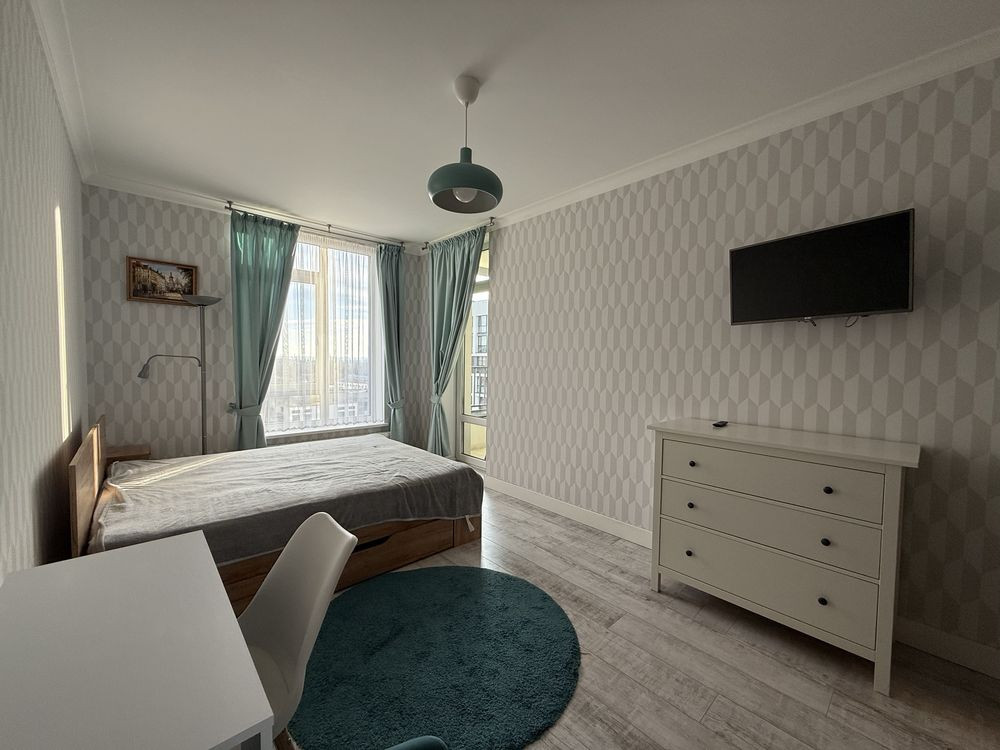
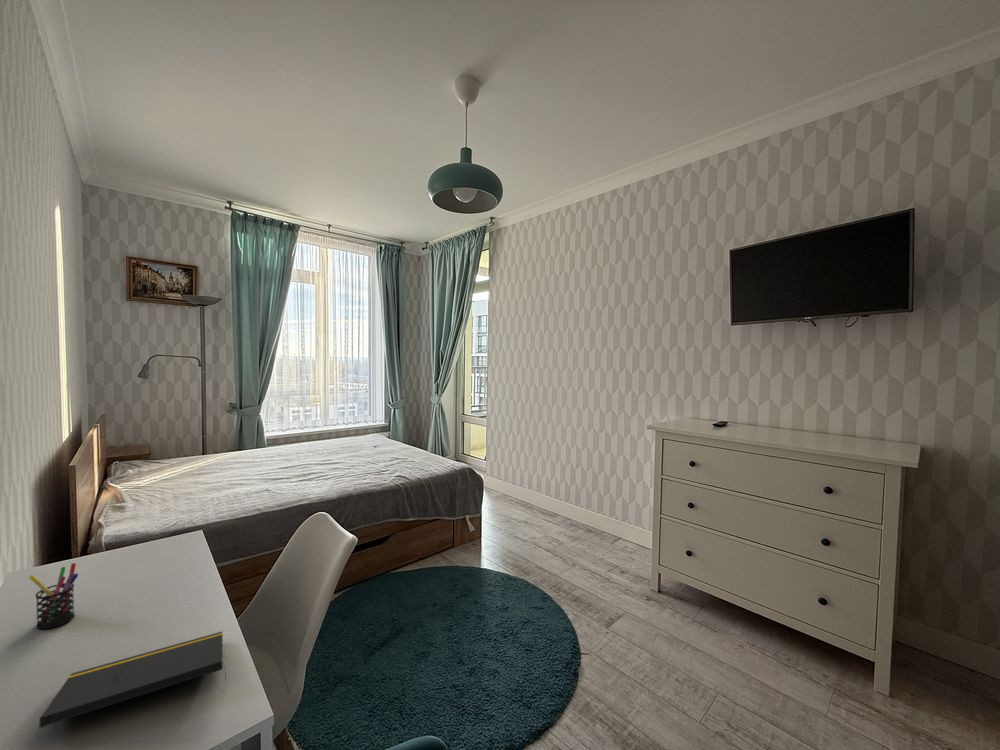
+ notepad [38,630,228,729]
+ pen holder [28,562,79,630]
